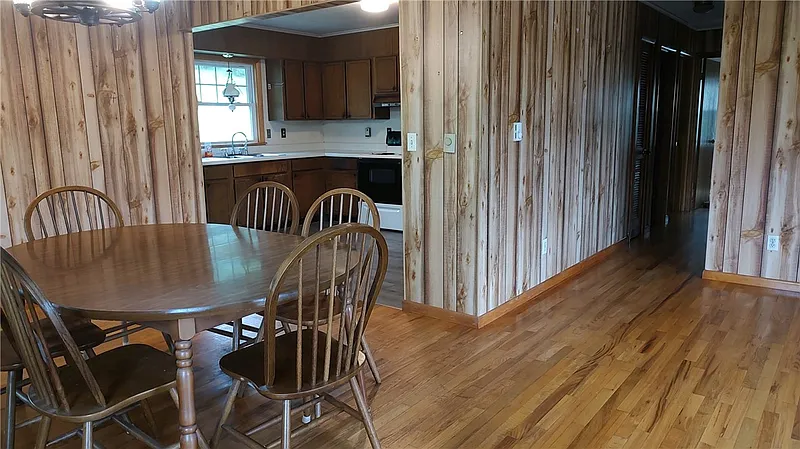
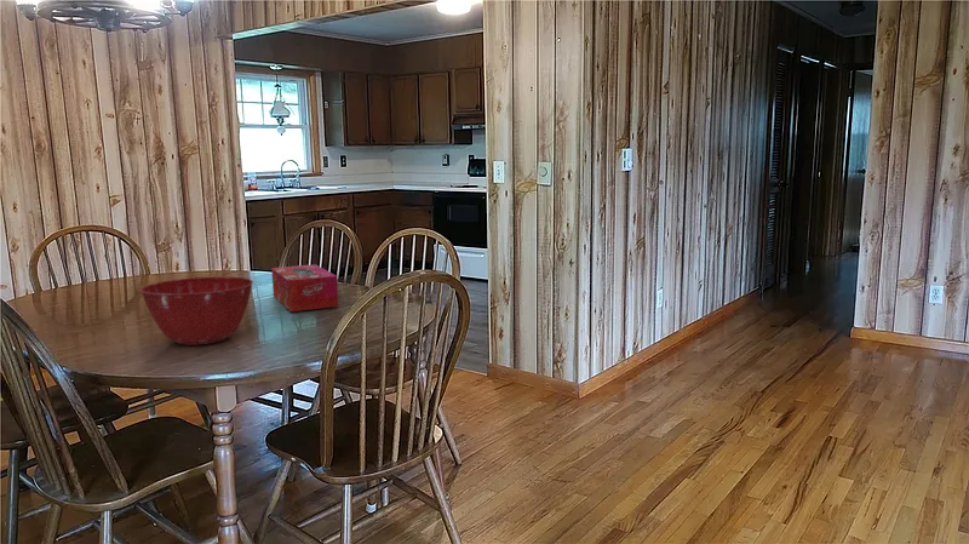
+ tissue box [270,263,339,313]
+ mixing bowl [139,275,254,347]
